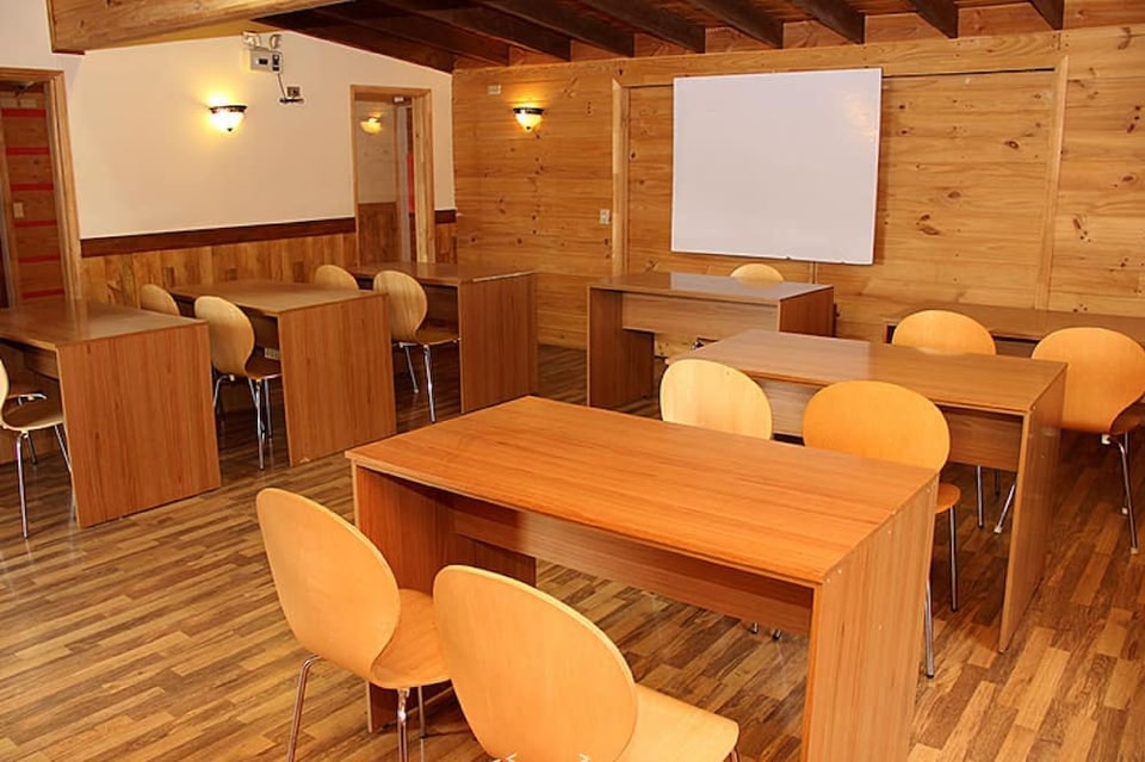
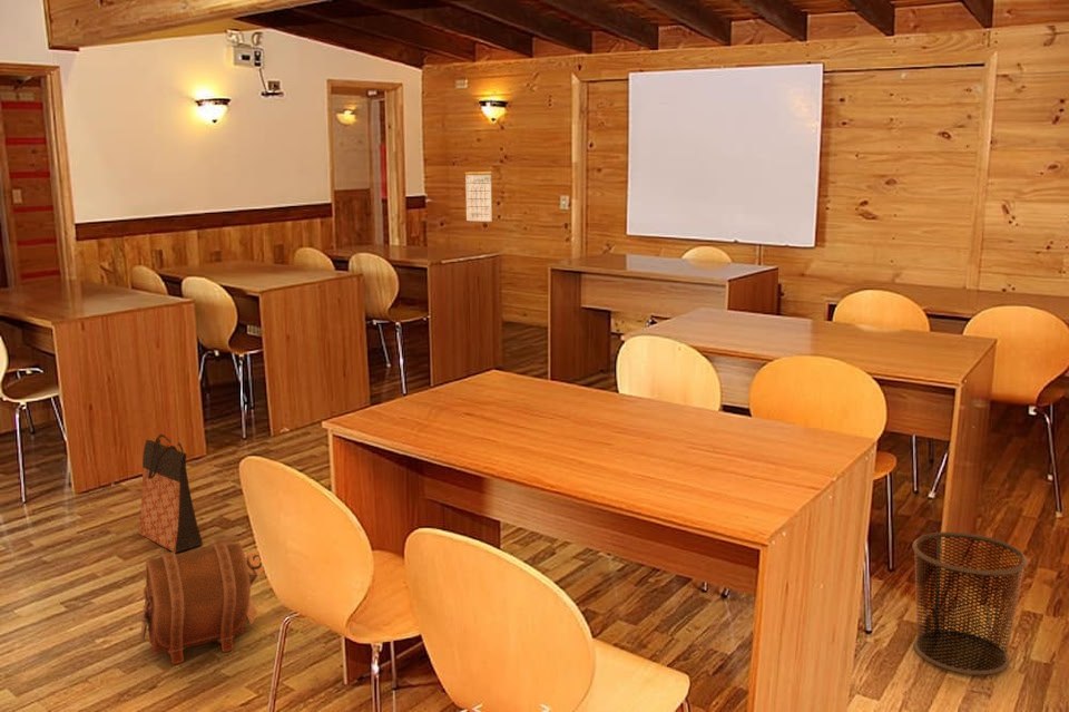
+ pouch [139,542,264,665]
+ calendar [464,159,493,223]
+ bag [137,433,204,554]
+ trash can [912,531,1029,676]
